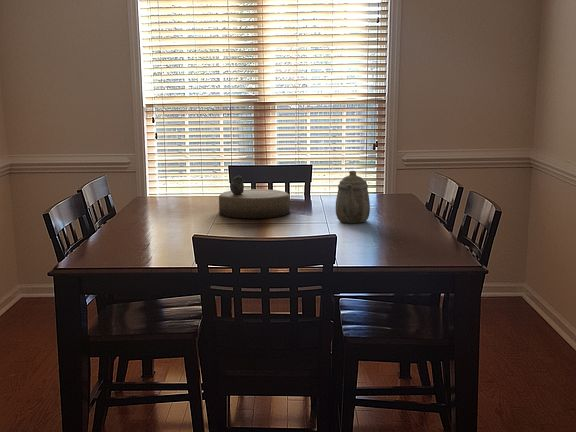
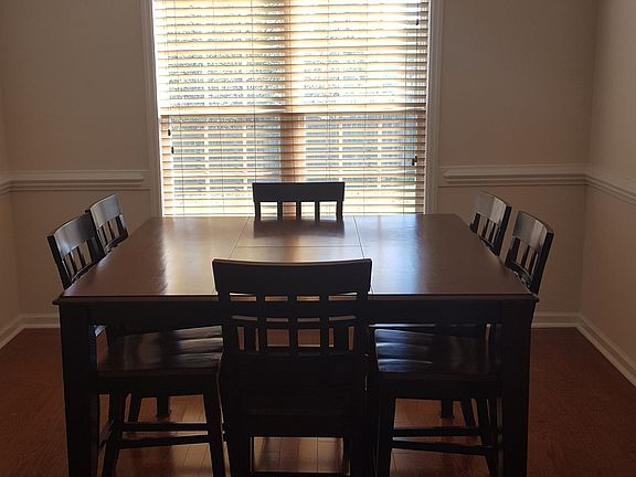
- decorative bowl [218,175,291,219]
- teapot [335,170,371,224]
